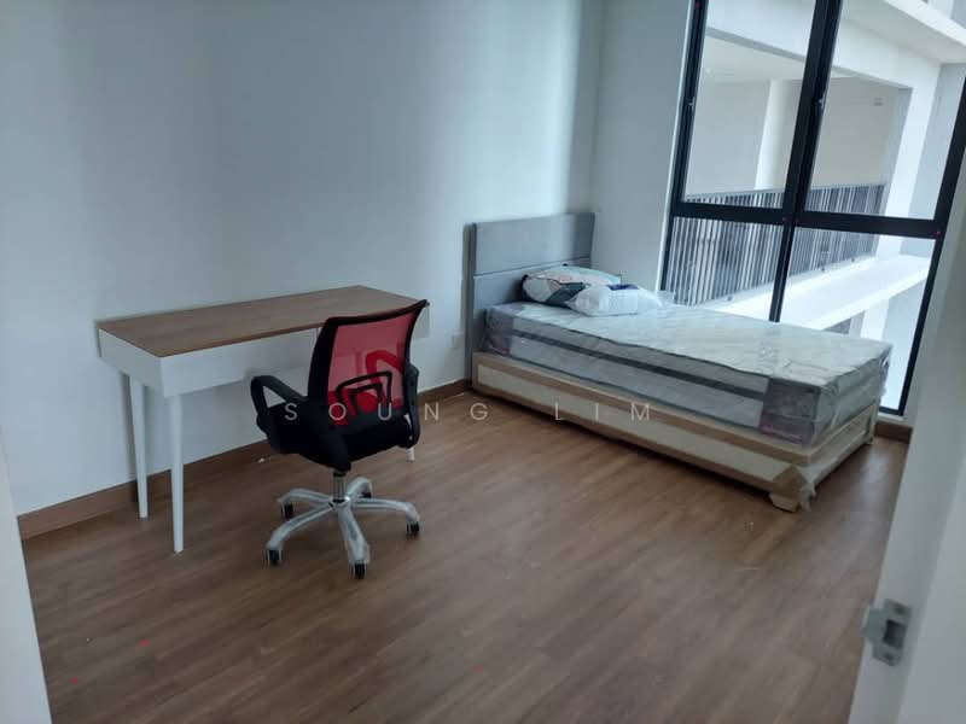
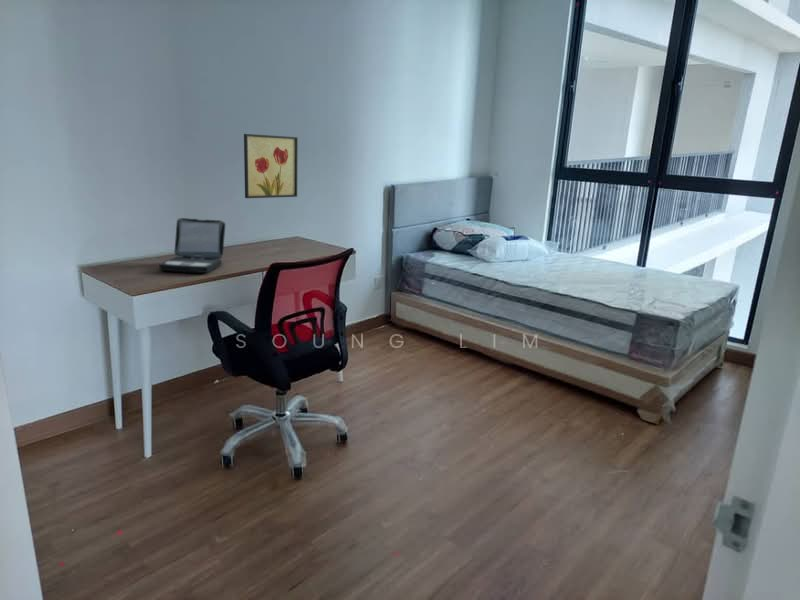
+ laptop [158,217,226,274]
+ wall art [243,133,299,199]
